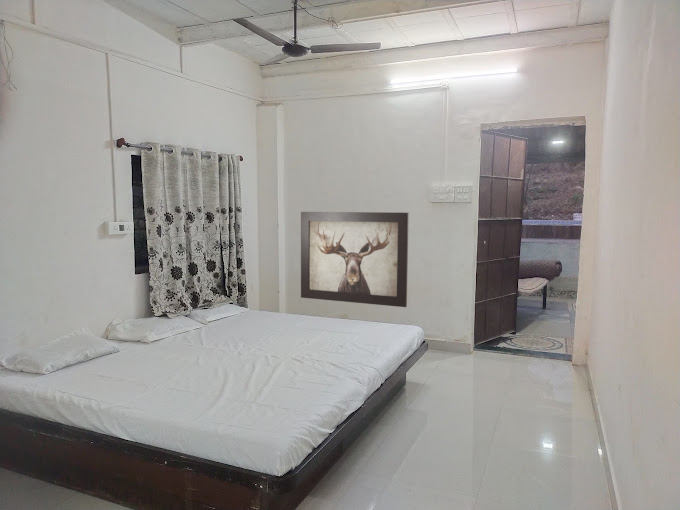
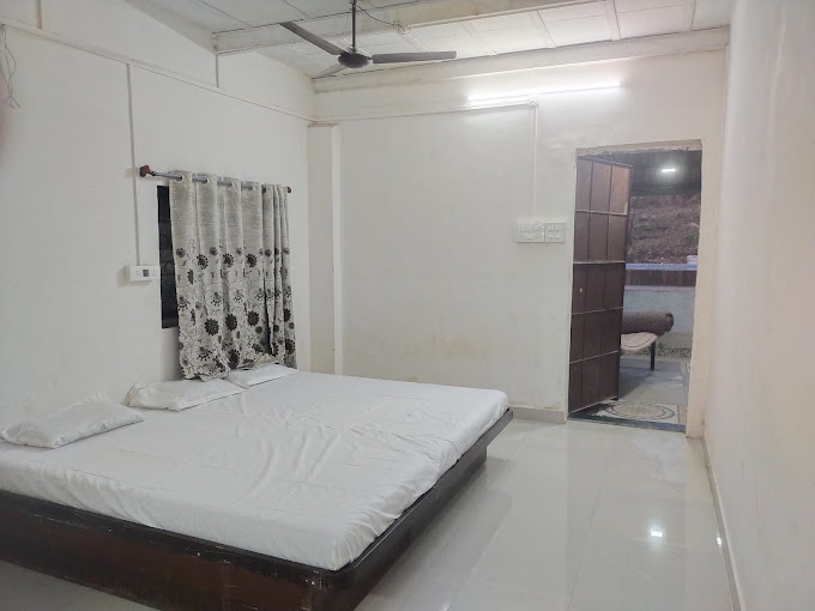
- wall art [300,211,410,308]
